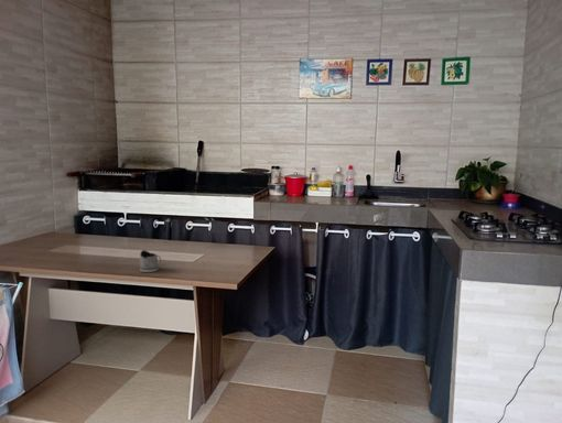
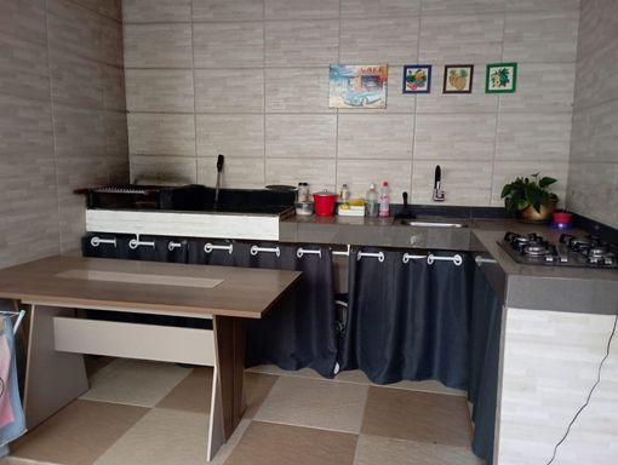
- tea glass holder [139,249,162,273]
